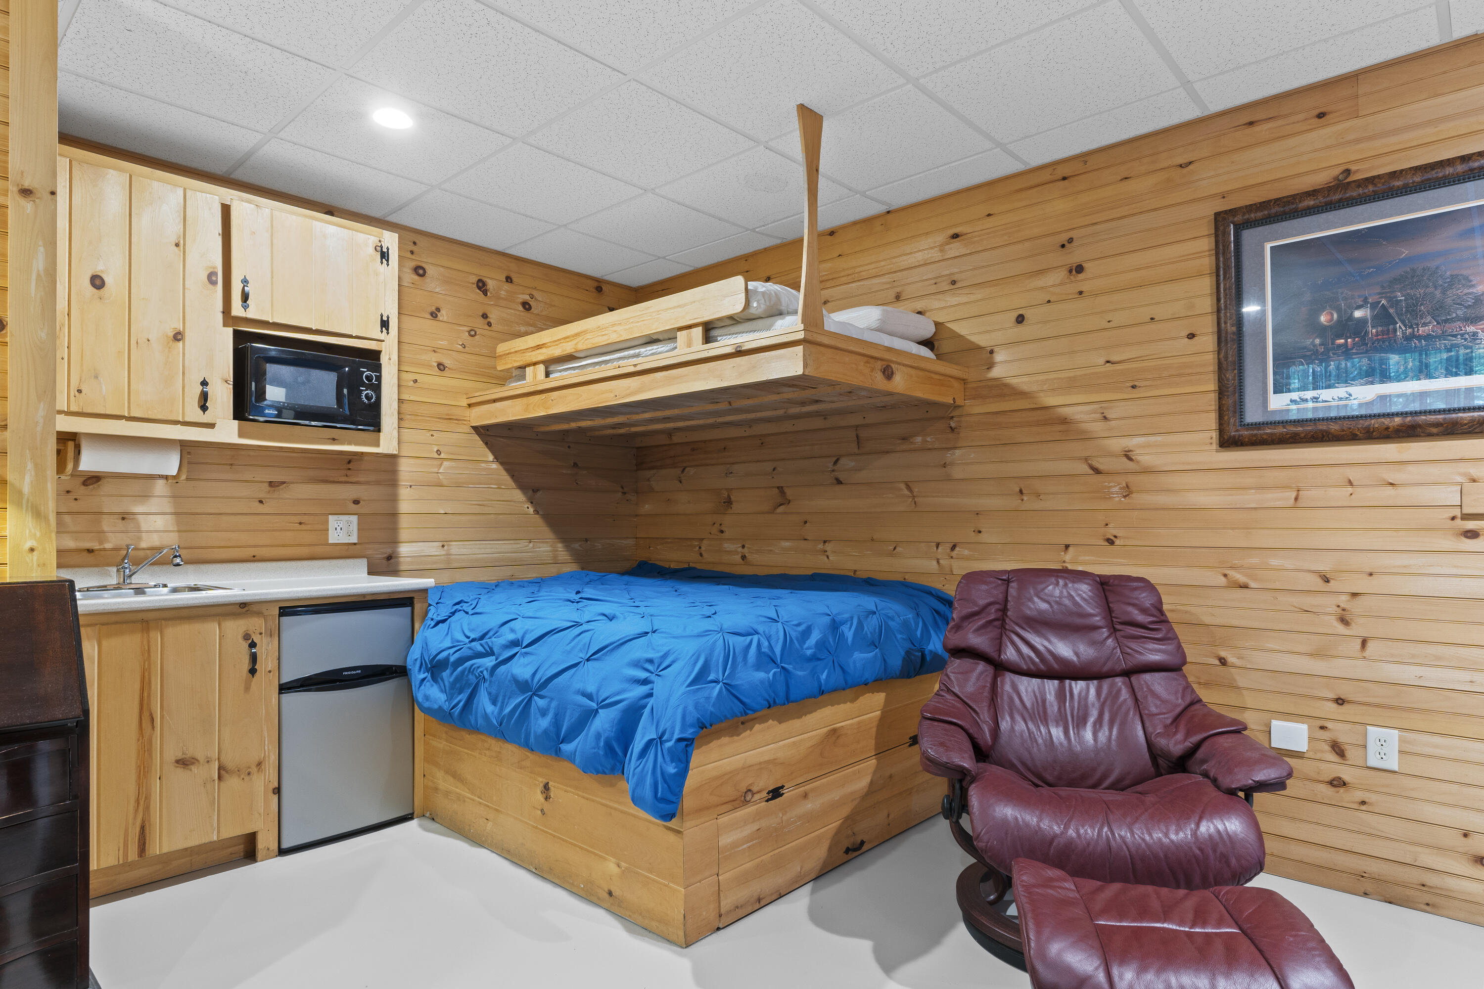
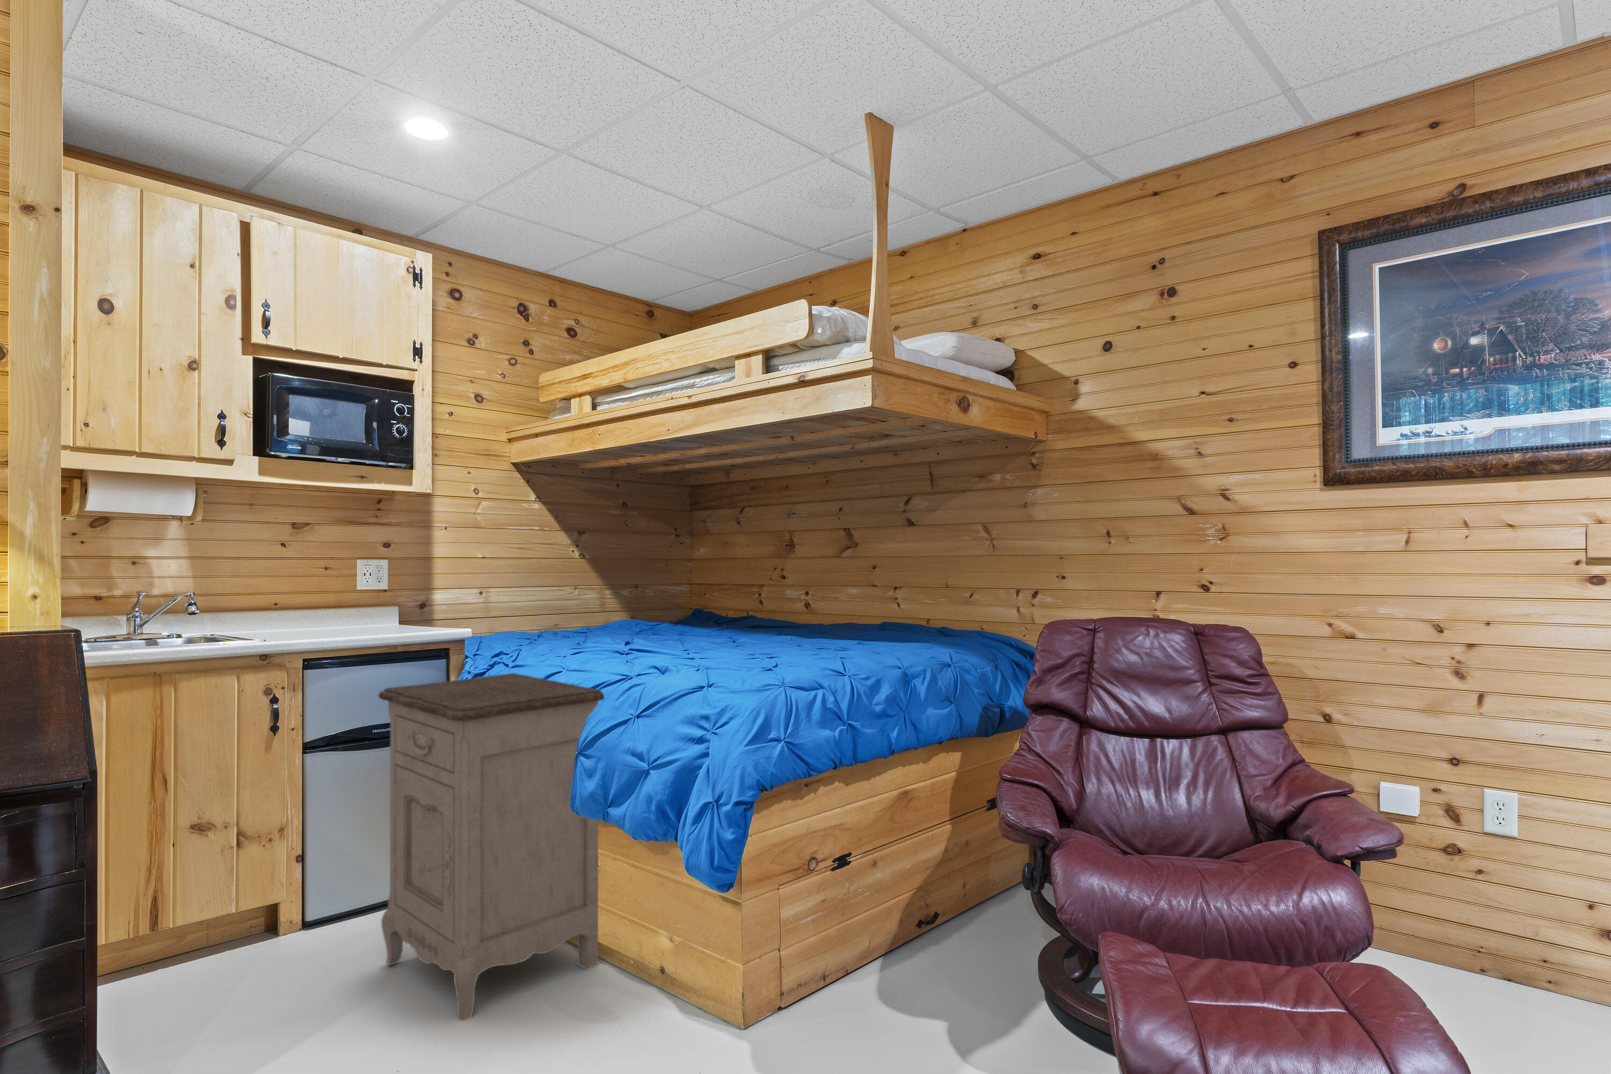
+ nightstand [378,672,604,1022]
